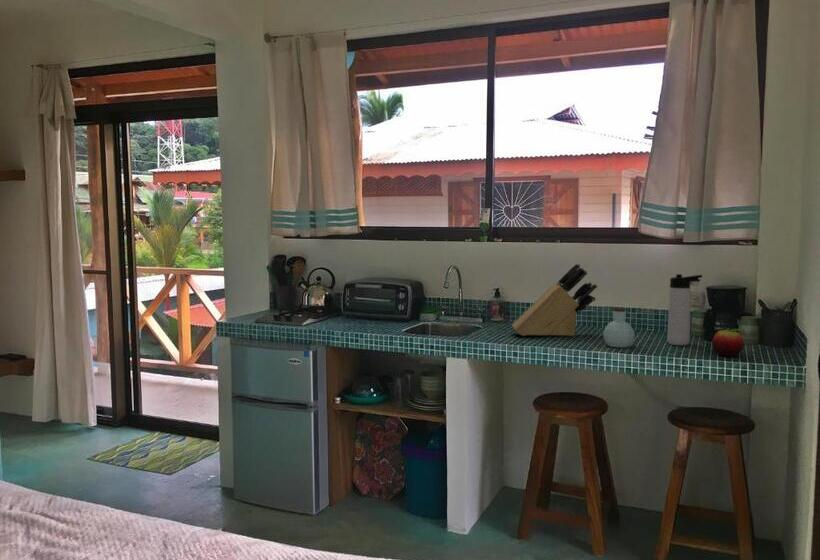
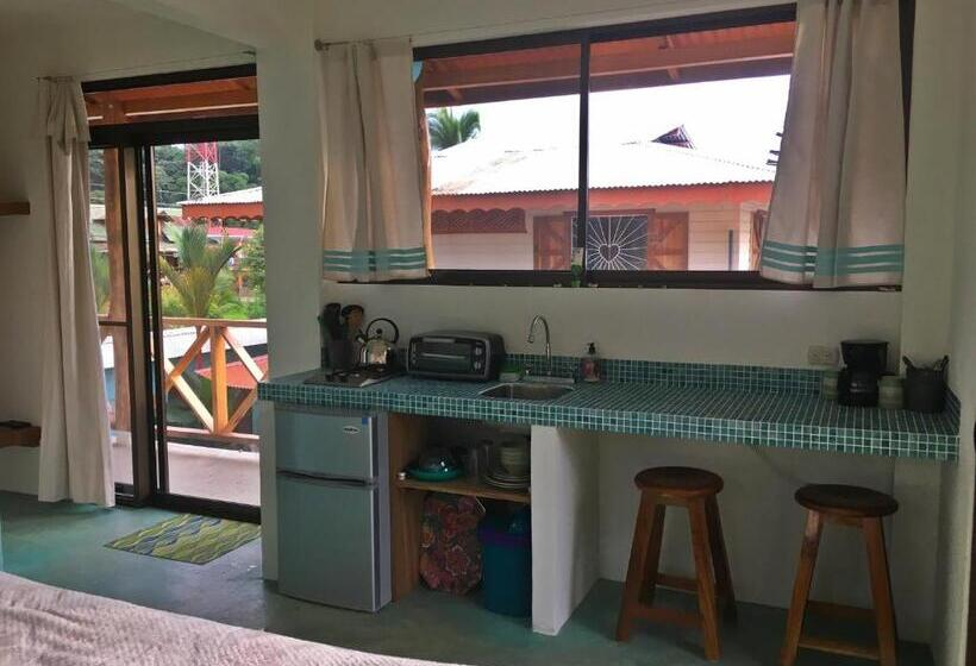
- jar [602,307,635,348]
- thermos bottle [666,273,703,346]
- fruit [711,327,745,358]
- knife block [510,262,598,337]
